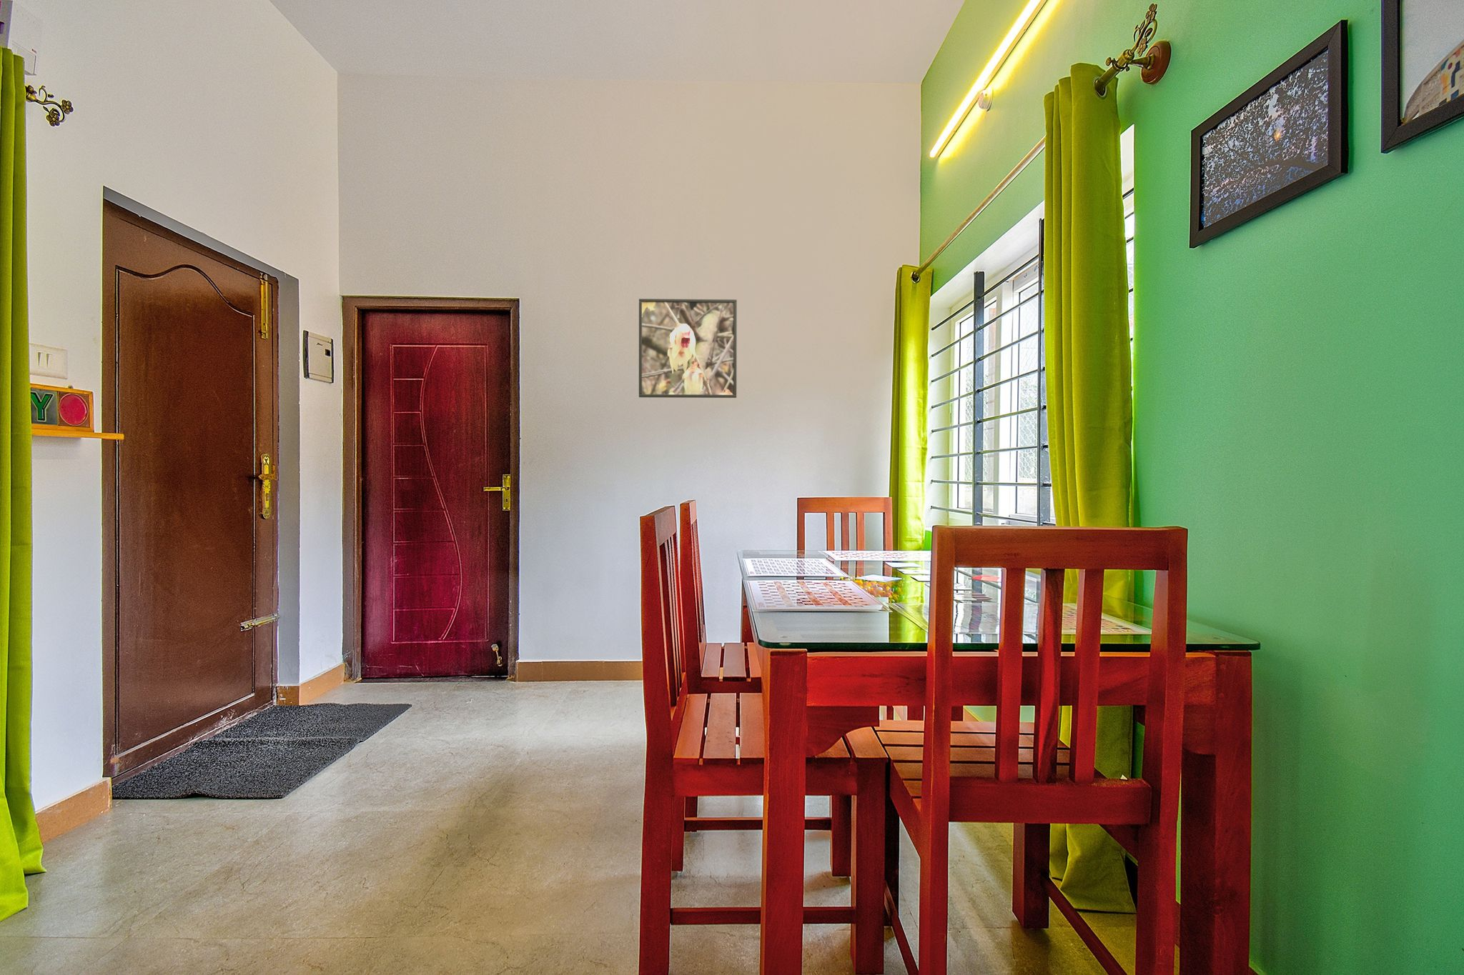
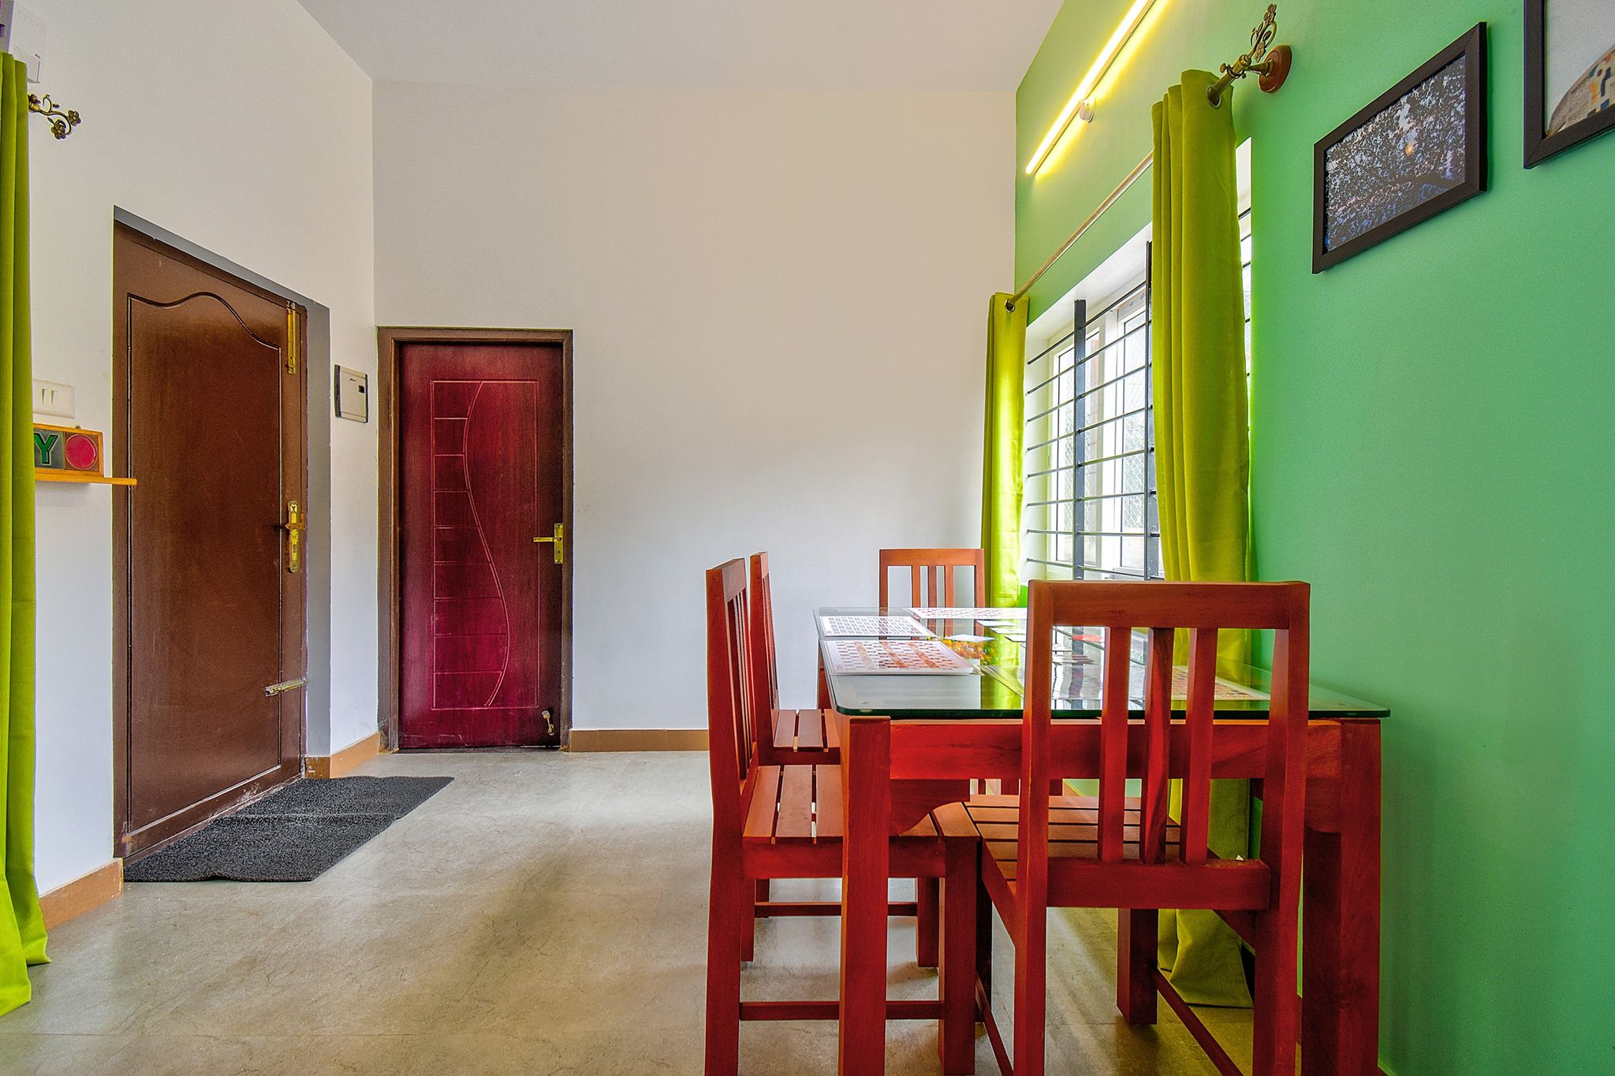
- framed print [638,298,738,398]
